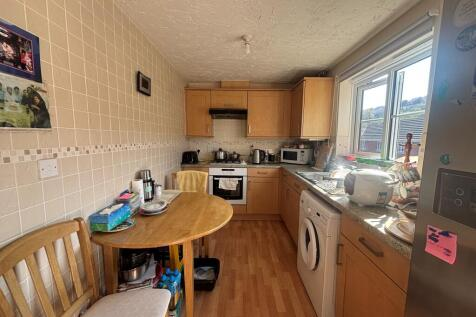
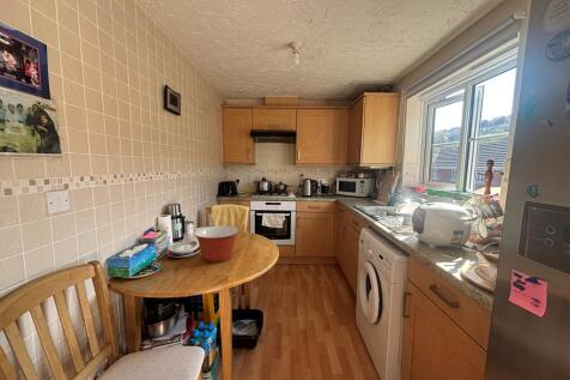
+ mixing bowl [193,225,241,264]
